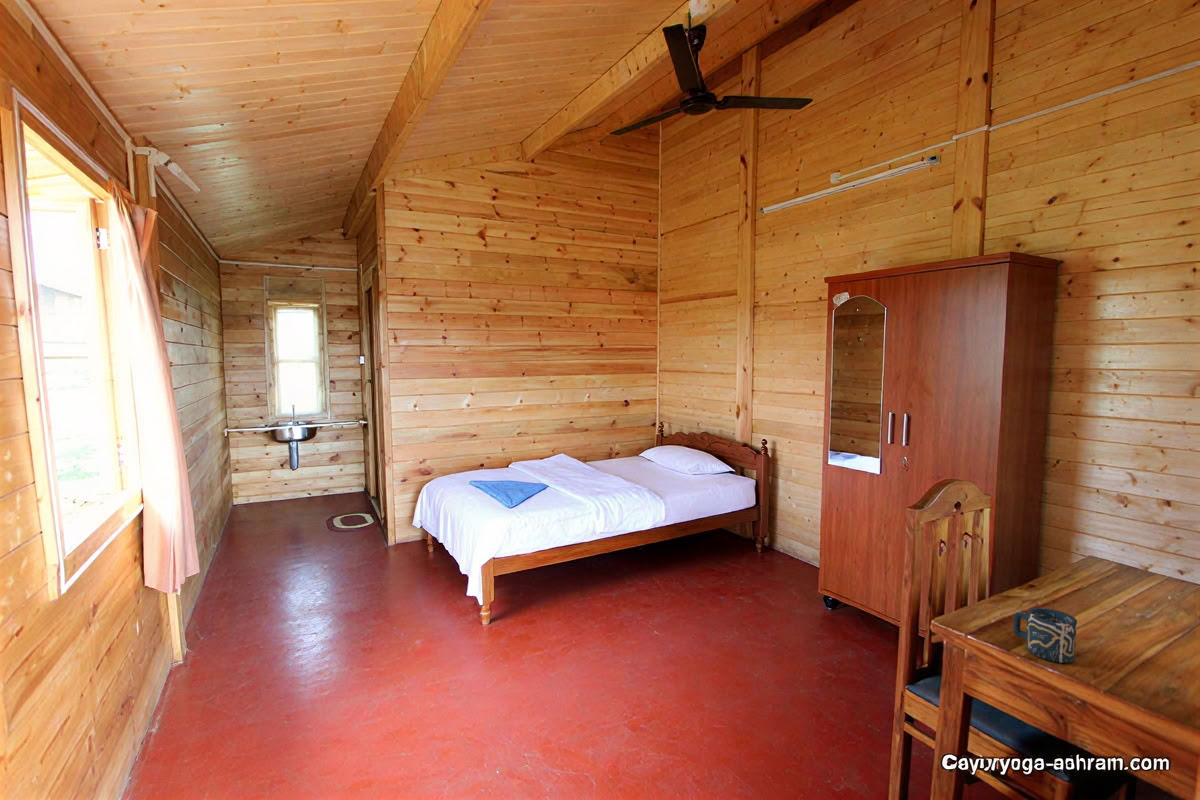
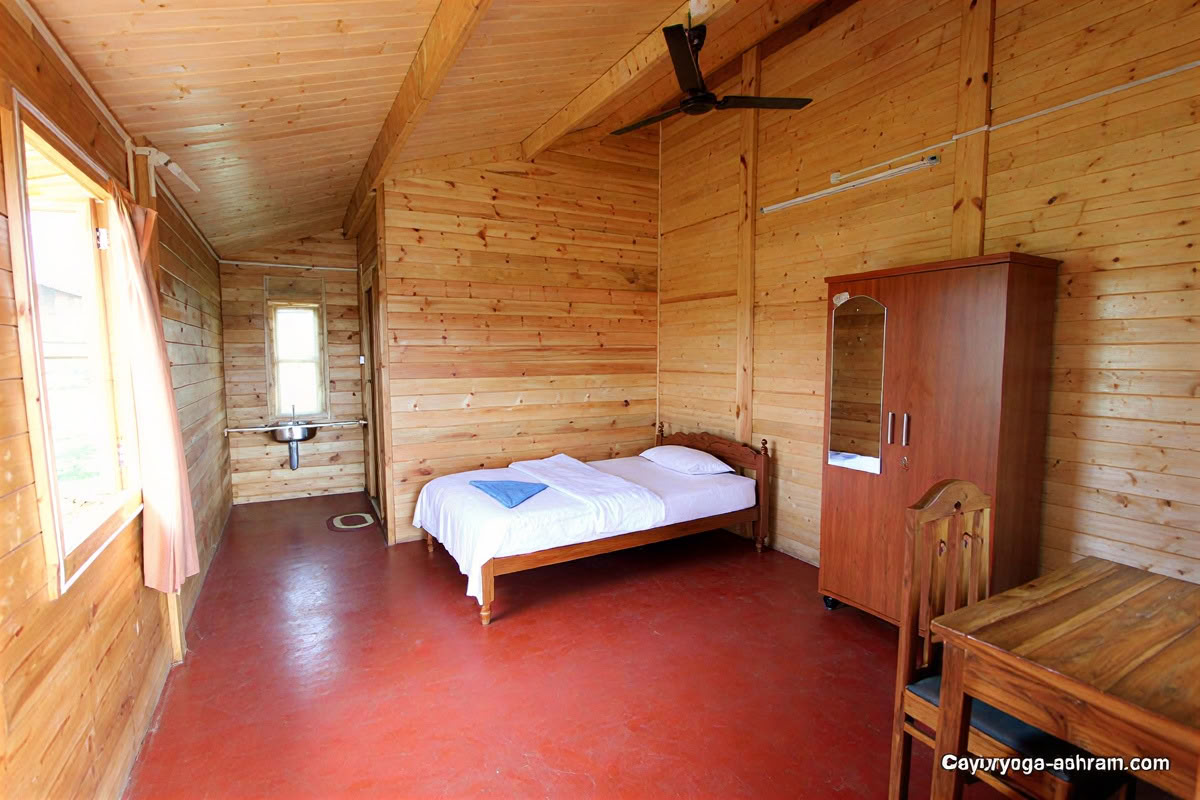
- cup [1012,607,1078,664]
